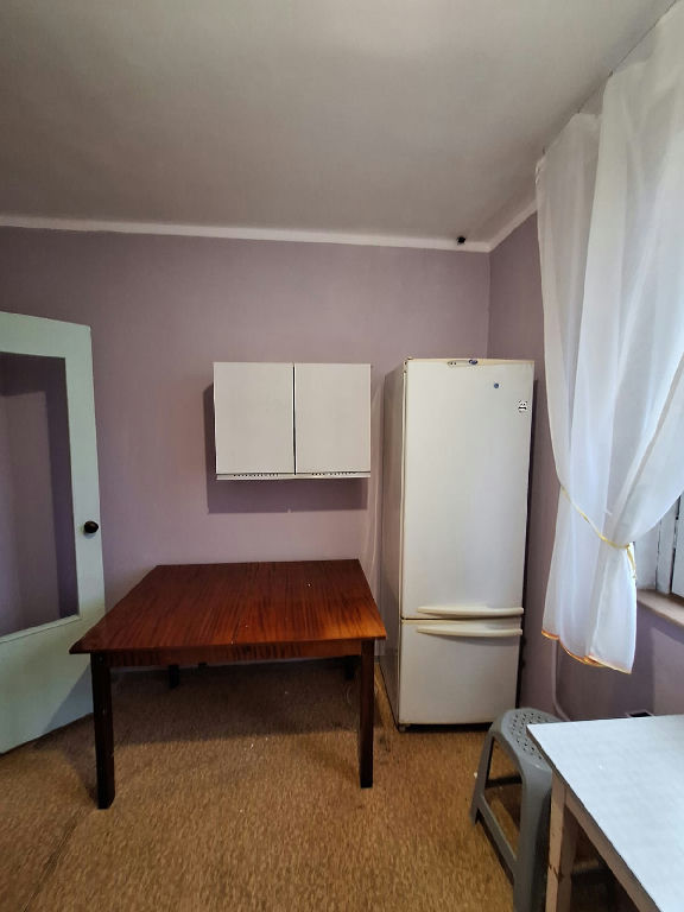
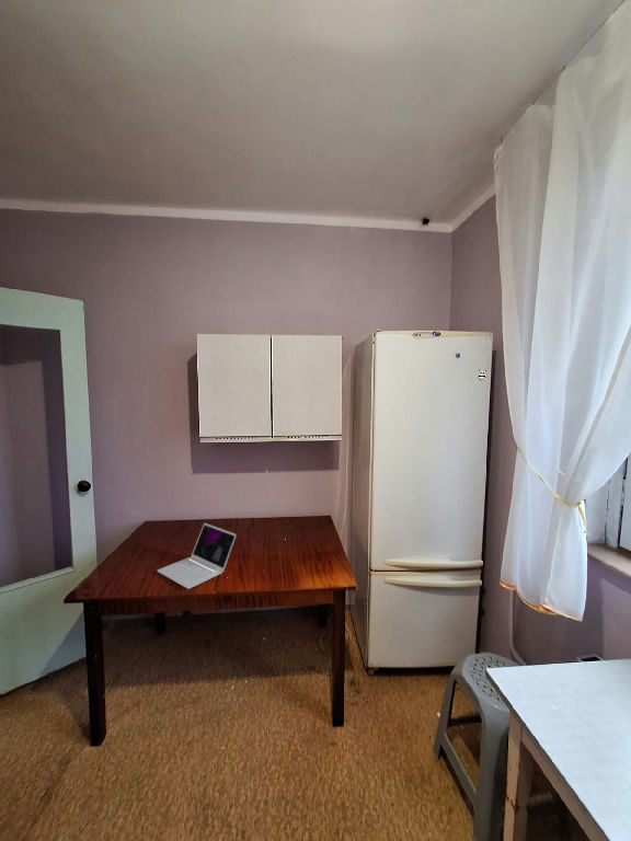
+ laptop [157,522,237,590]
